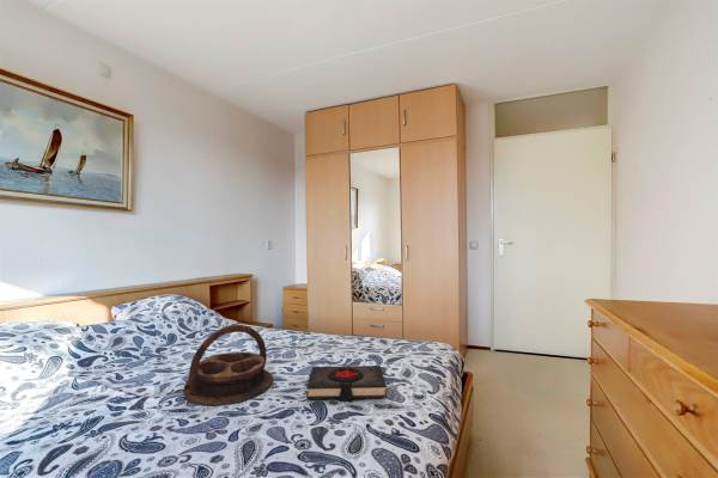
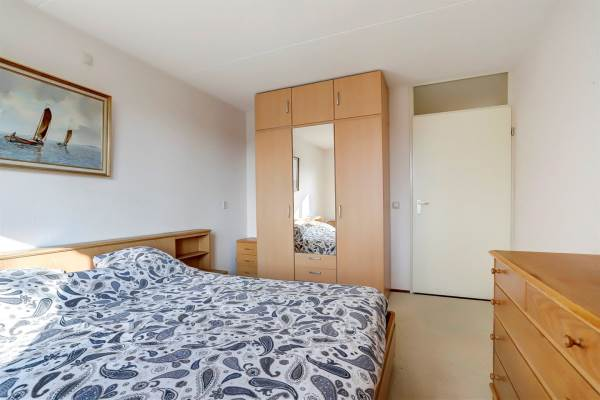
- serving tray [182,324,274,406]
- book [305,364,388,402]
